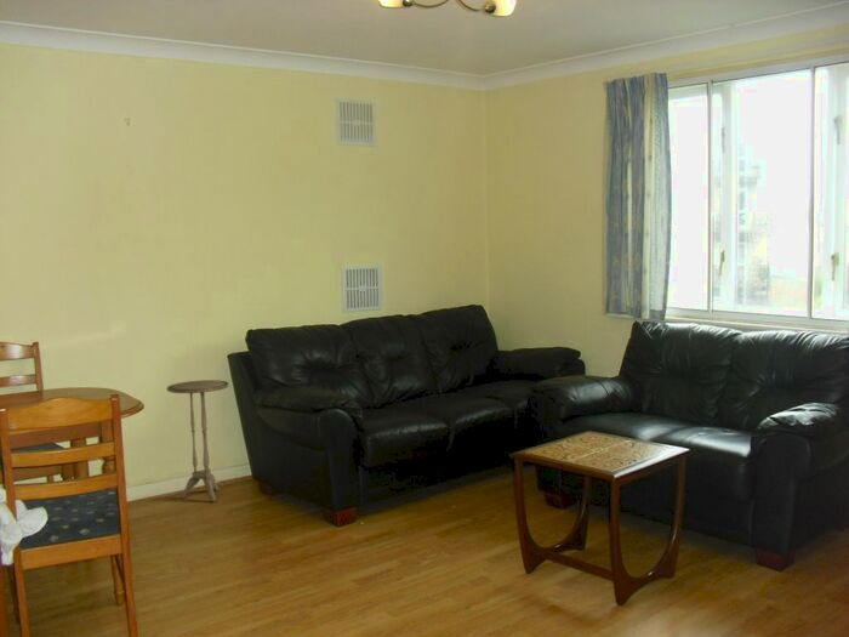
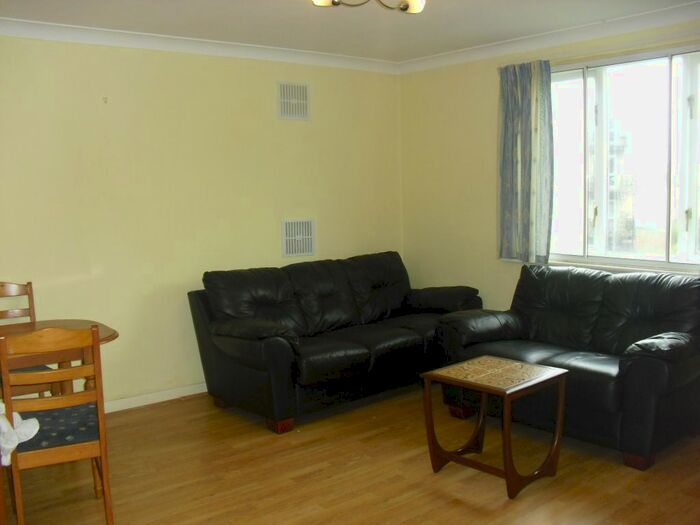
- side table [166,379,230,504]
